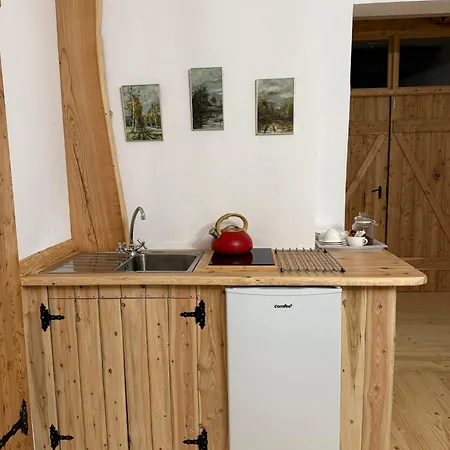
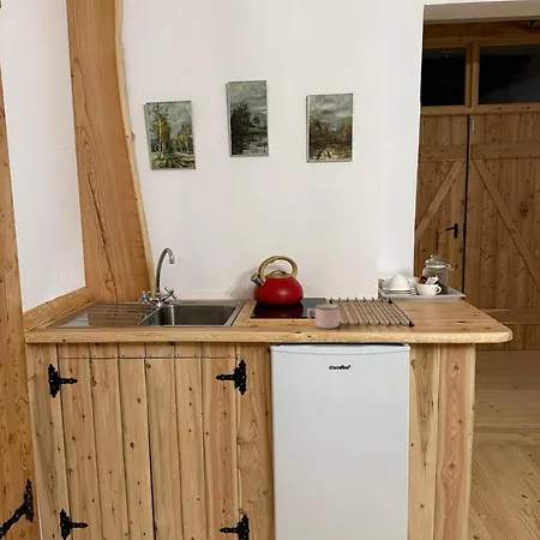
+ mug [306,302,341,330]
